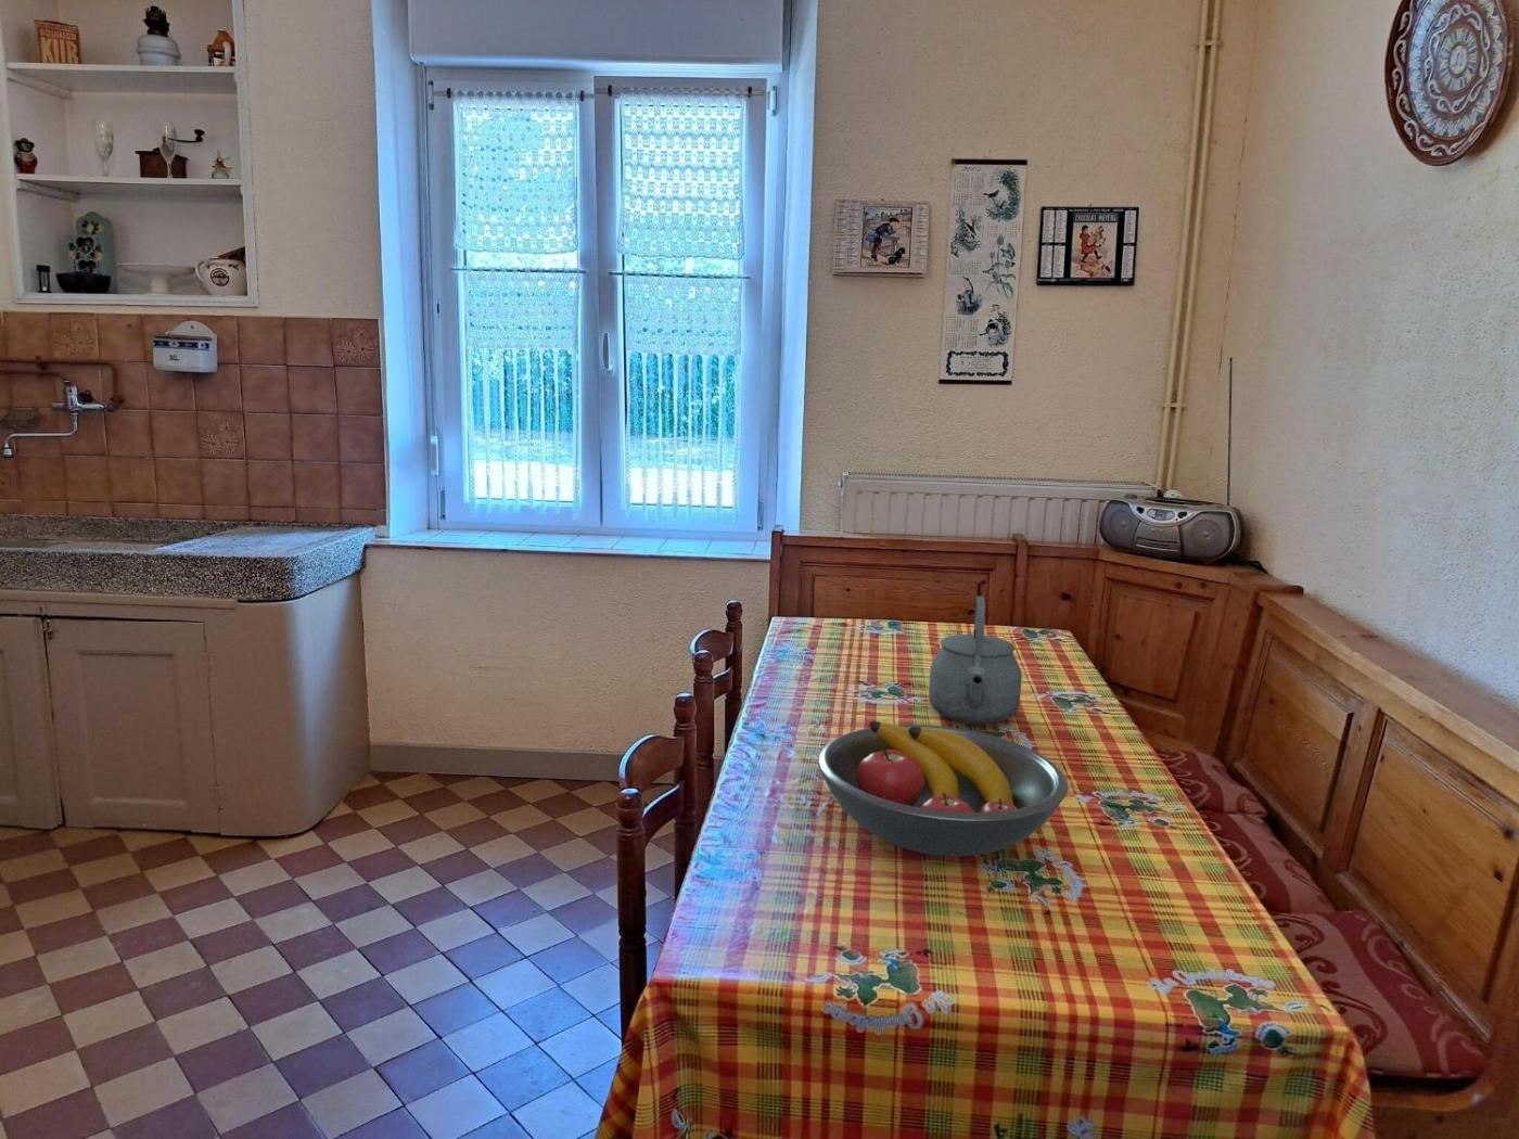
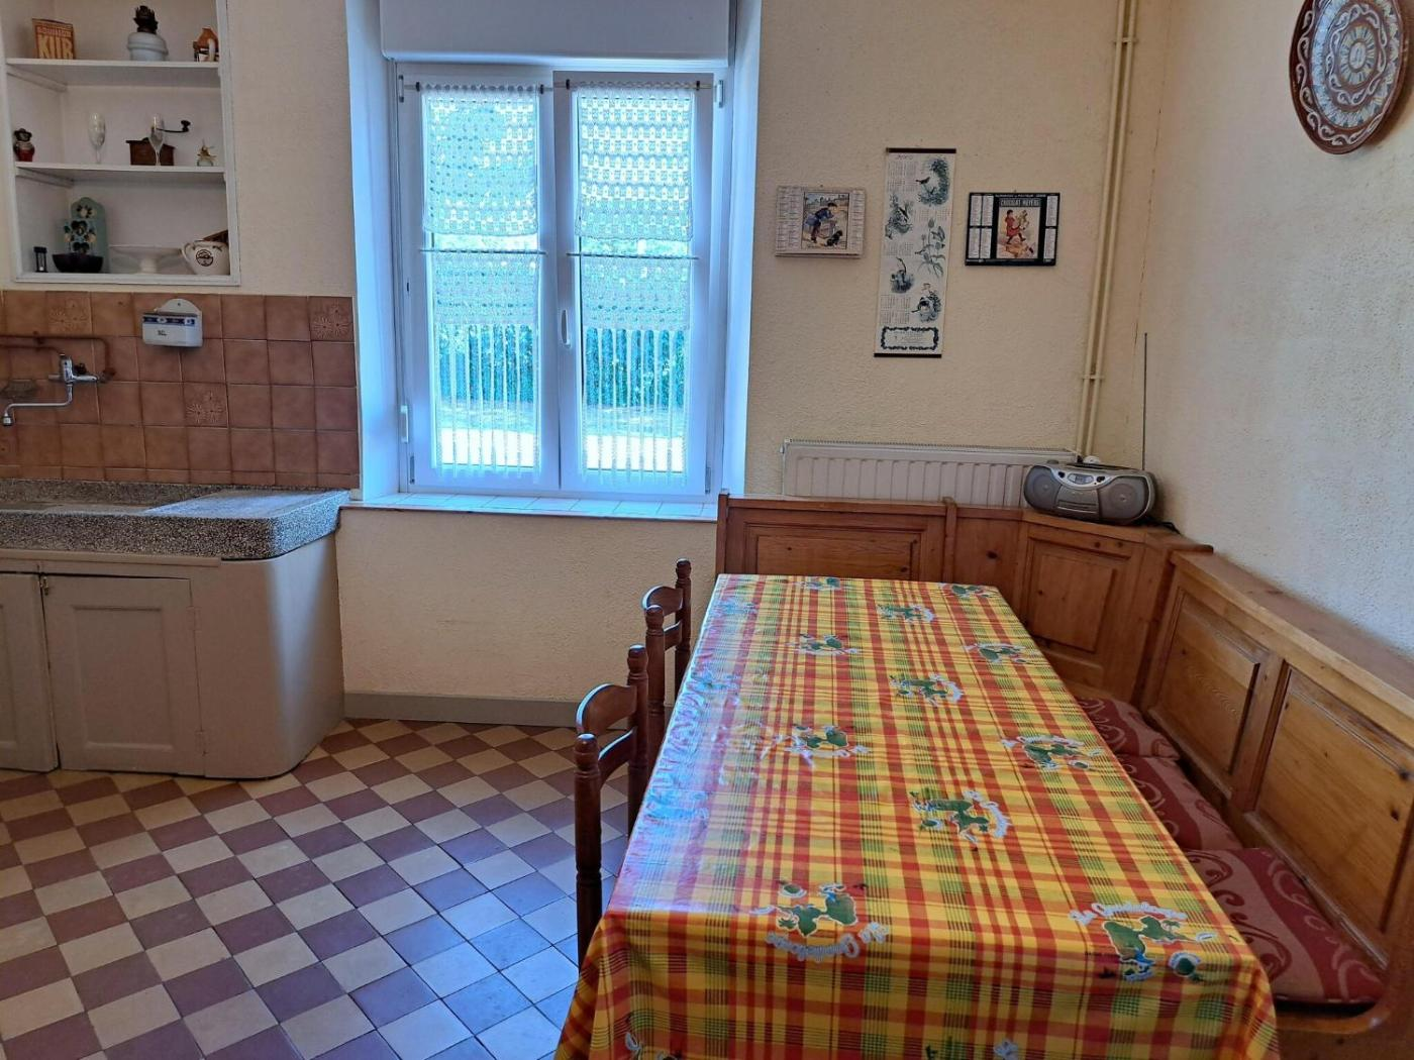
- fruit bowl [817,720,1069,858]
- tea kettle [928,596,1023,725]
